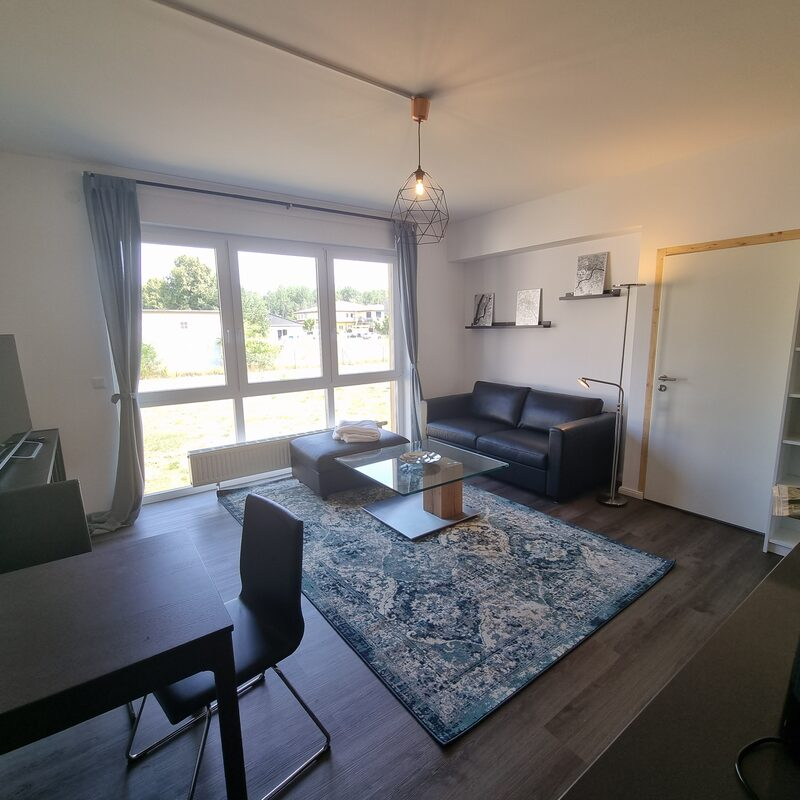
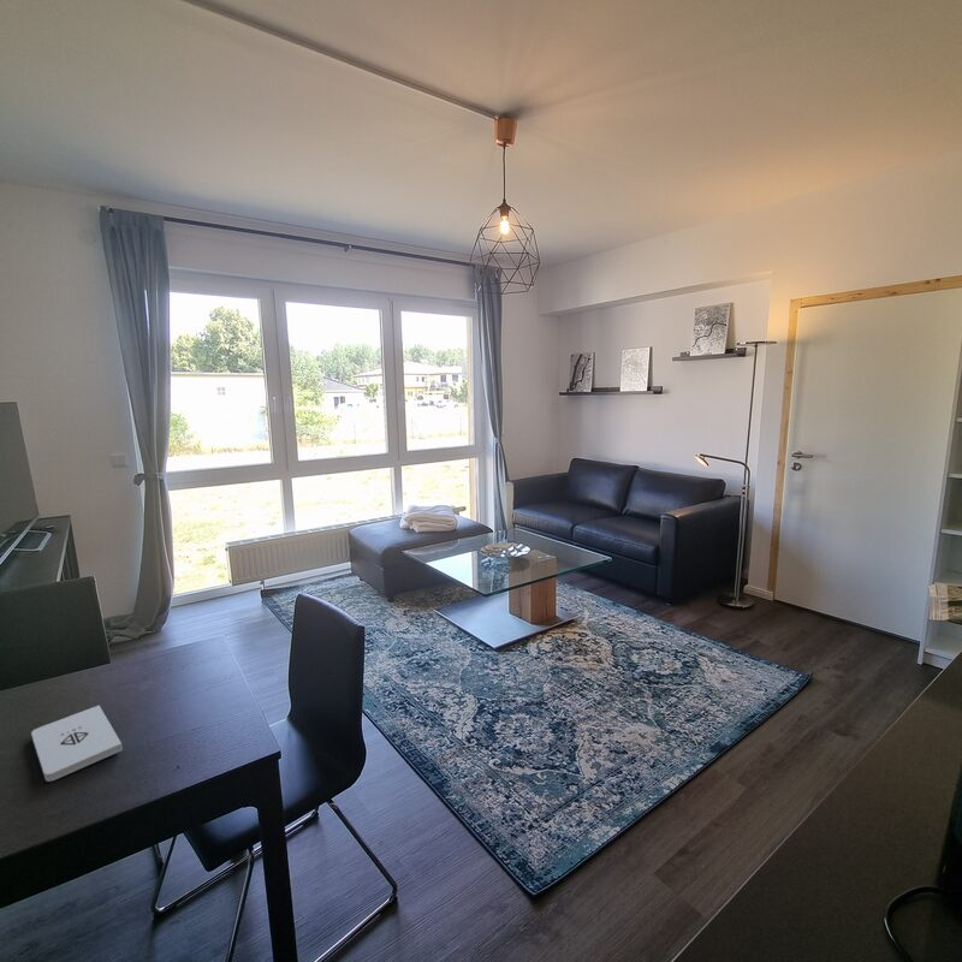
+ notepad [30,703,124,783]
